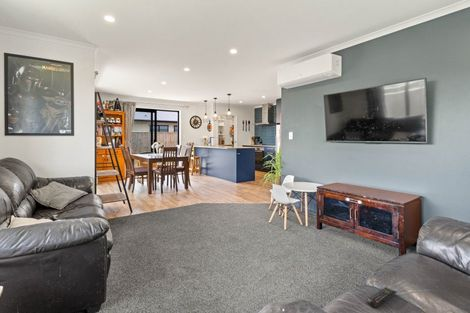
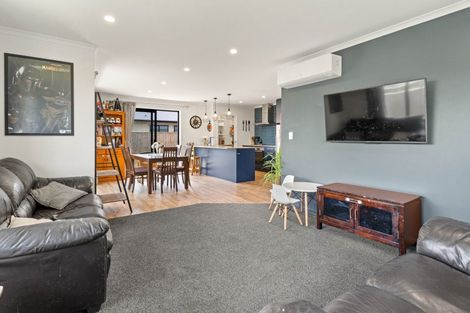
- remote control [366,286,398,309]
